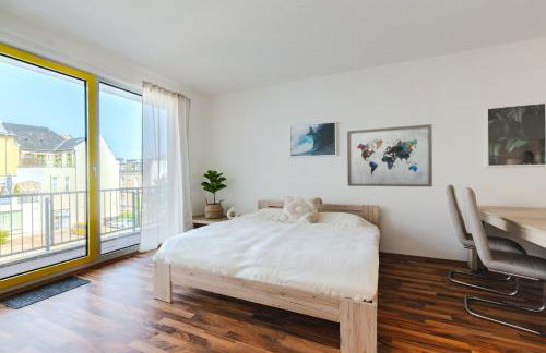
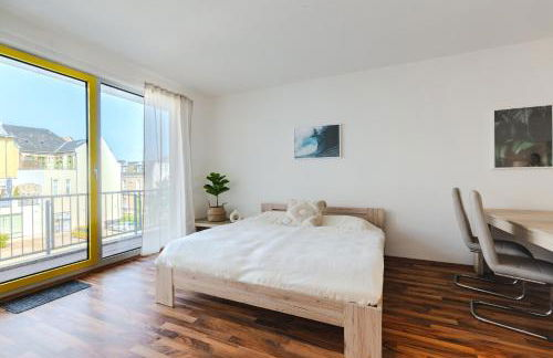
- wall art [346,123,434,187]
